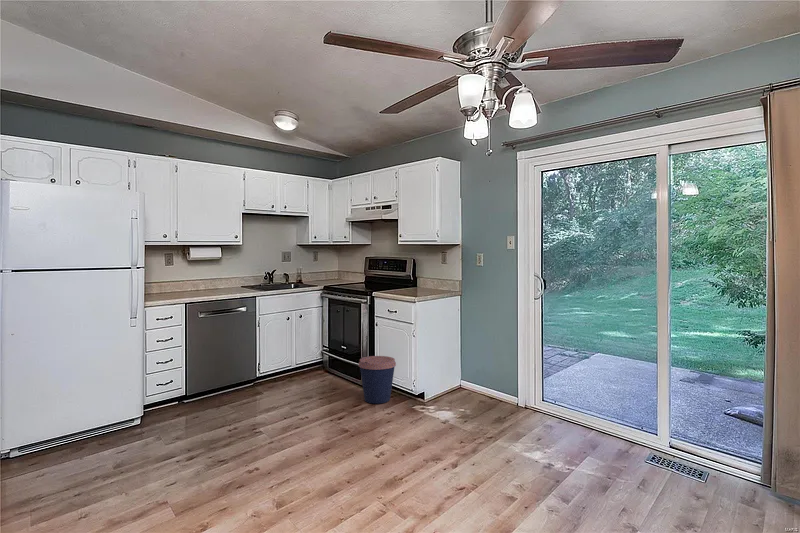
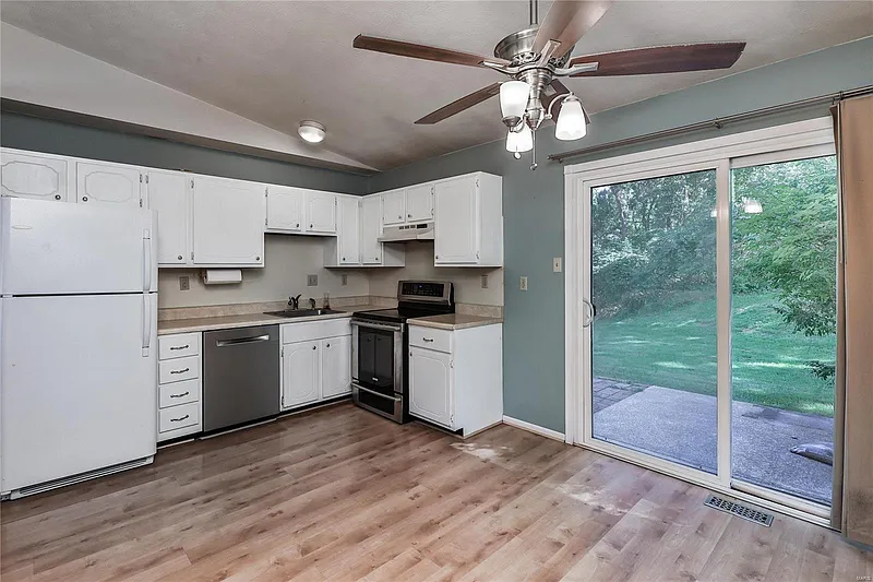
- coffee cup [358,355,397,405]
